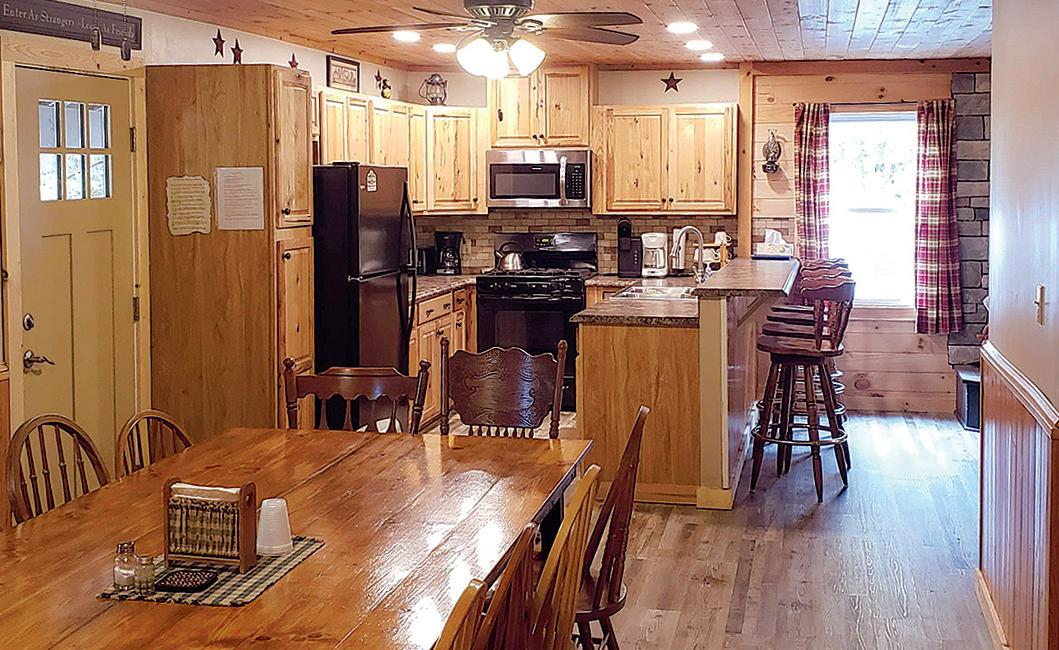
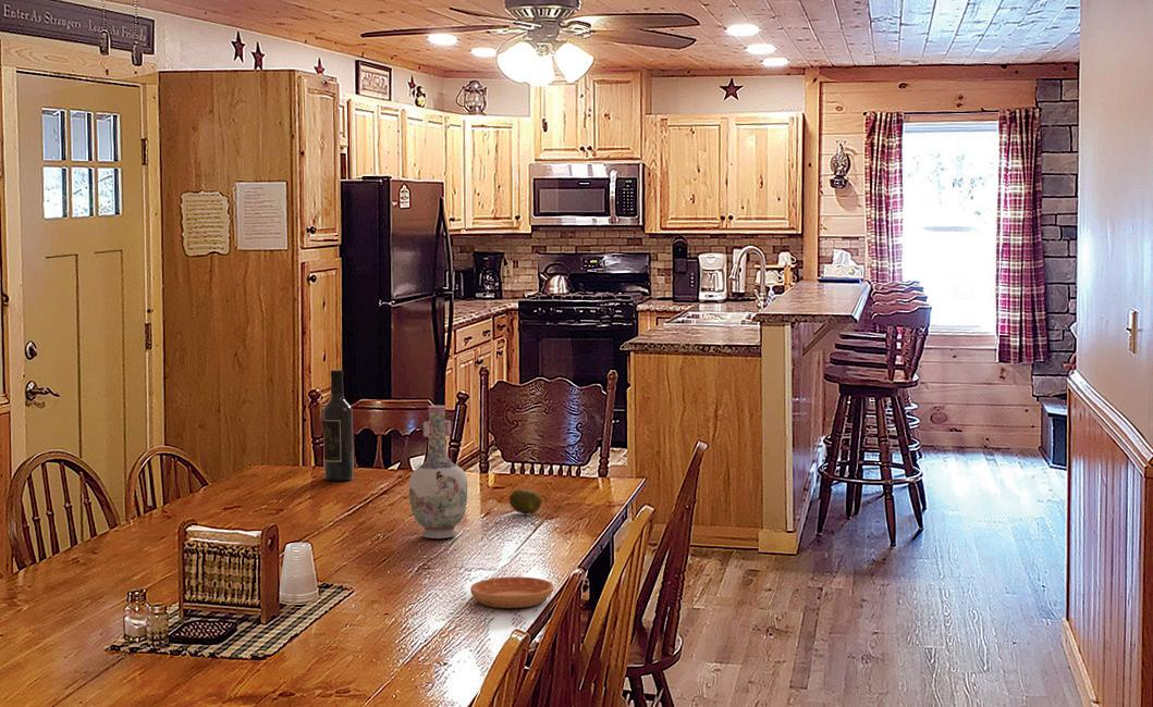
+ fruit [508,487,542,514]
+ saucer [469,575,554,609]
+ wine bottle [322,369,355,482]
+ vase [408,405,468,539]
